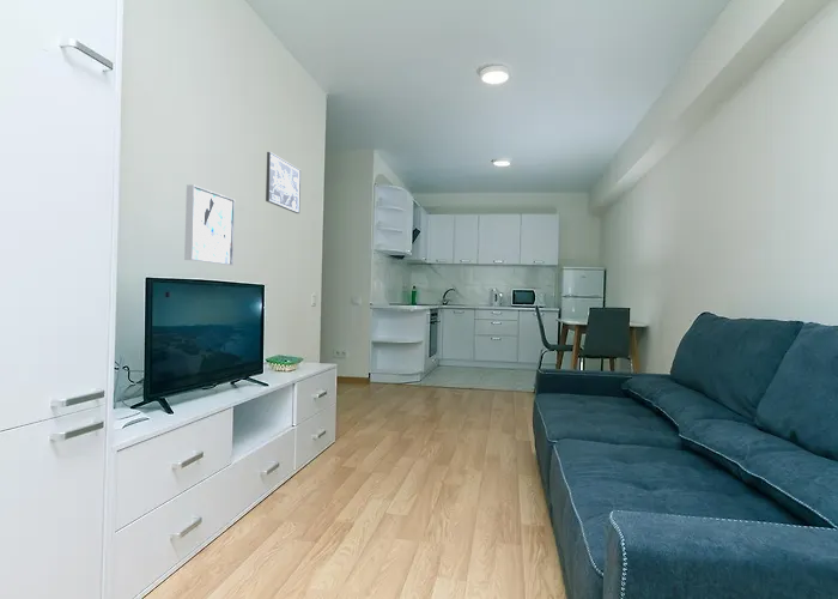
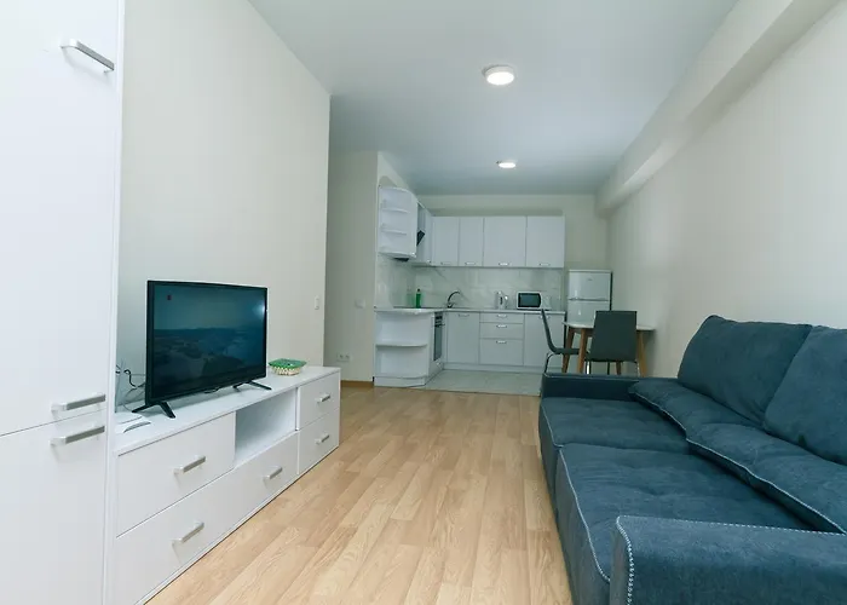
- wall art [265,151,302,214]
- wall art [183,183,236,266]
